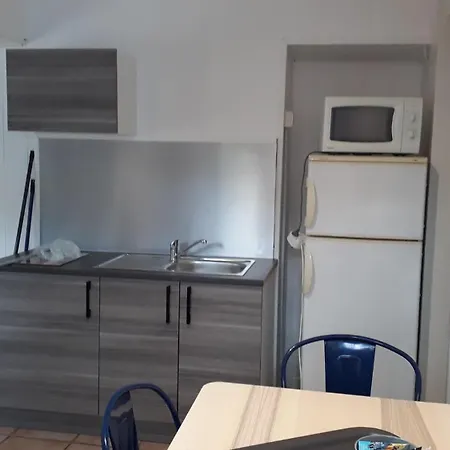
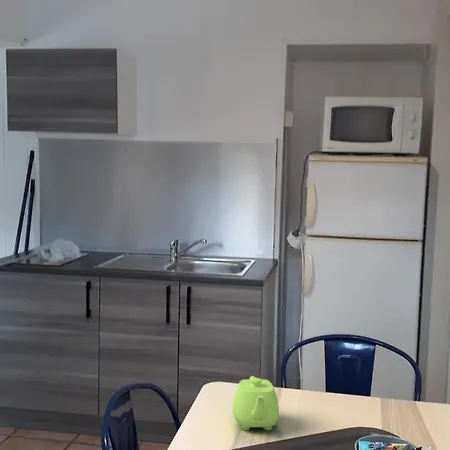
+ teapot [231,375,280,431]
